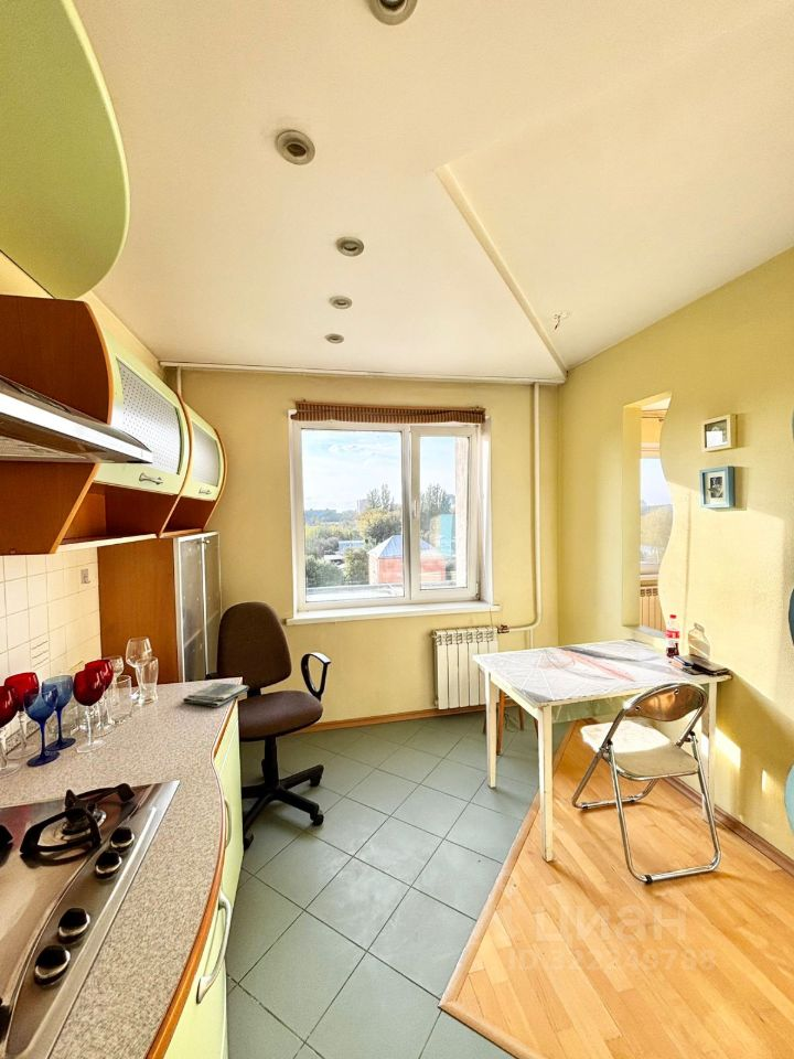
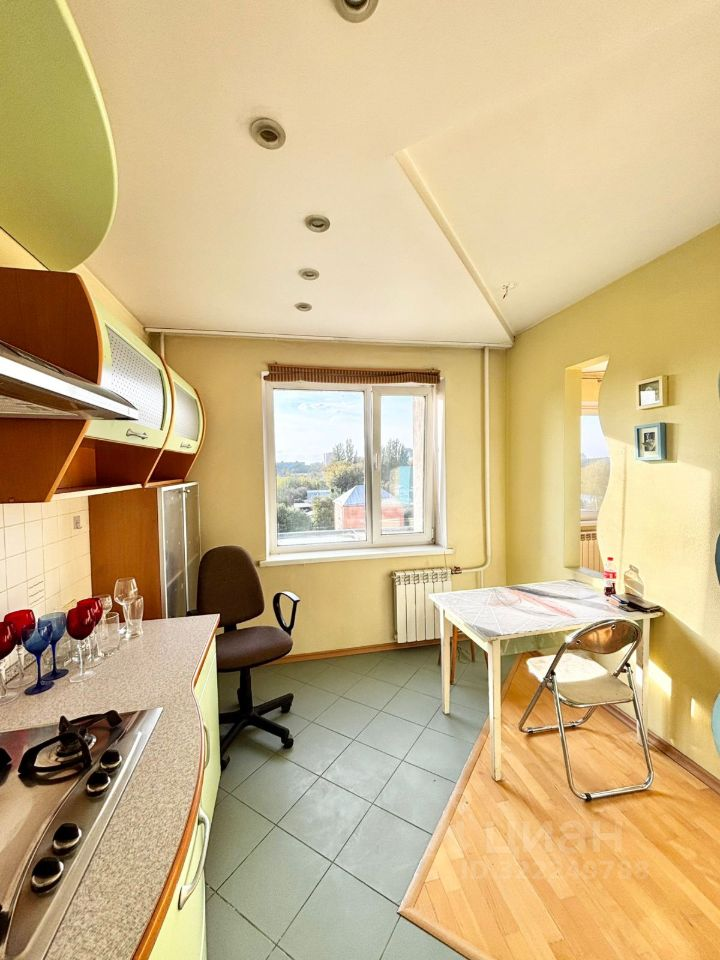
- dish towel [182,682,250,708]
